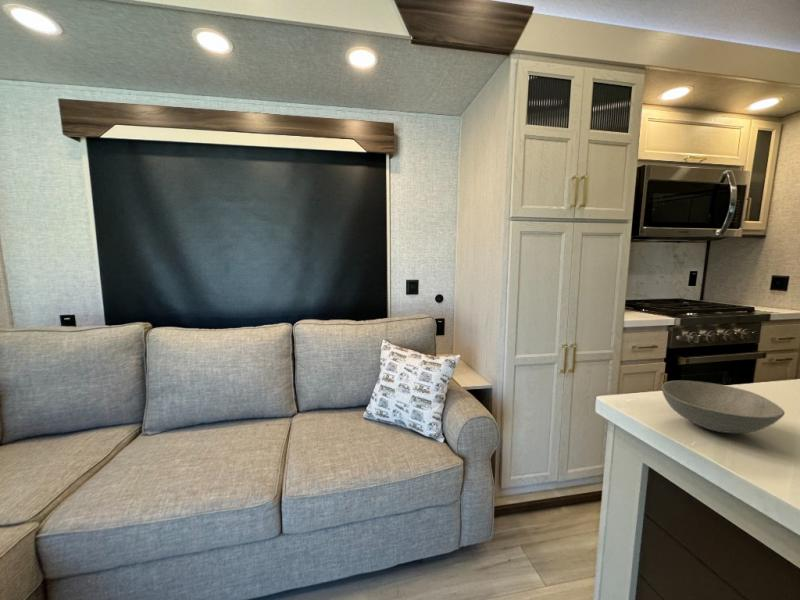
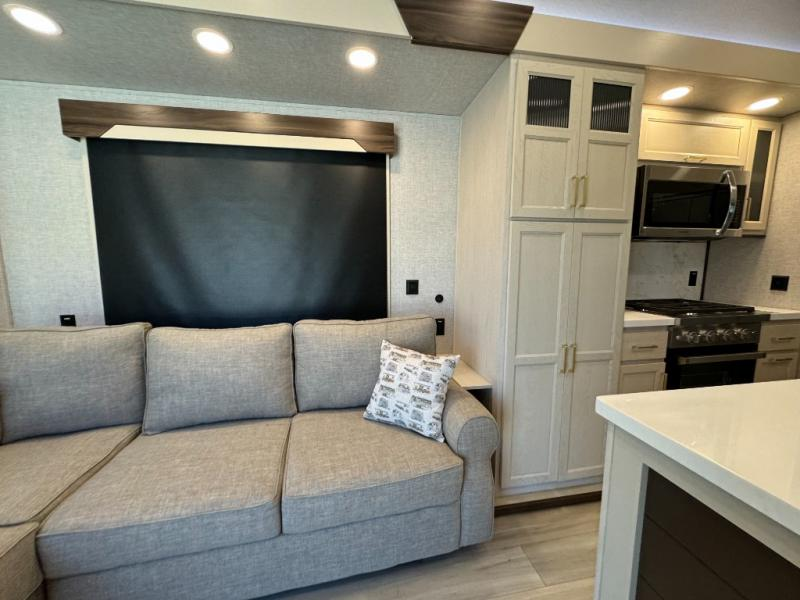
- soup bowl [660,380,786,434]
